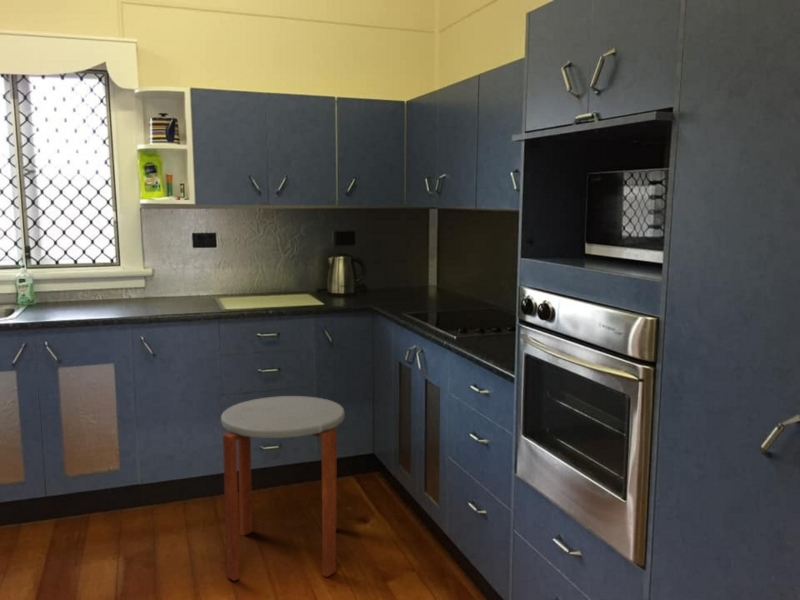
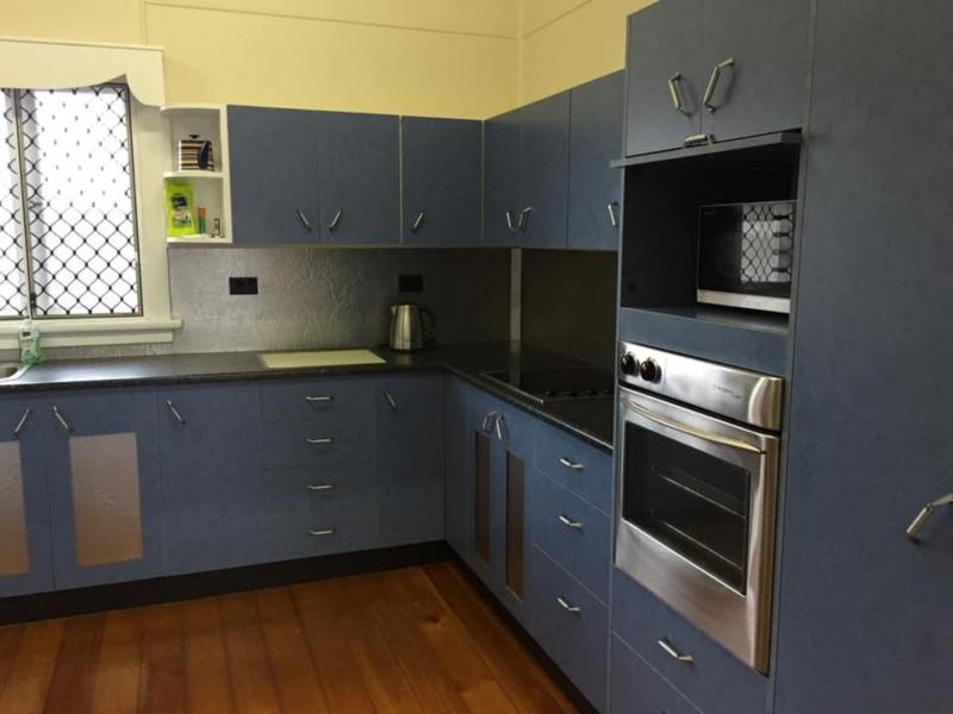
- side table [220,395,346,582]
